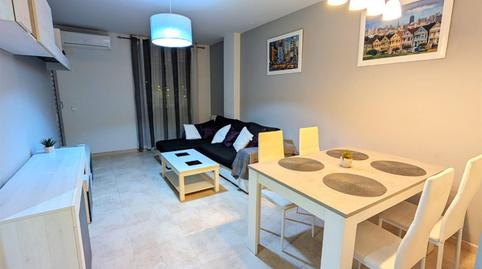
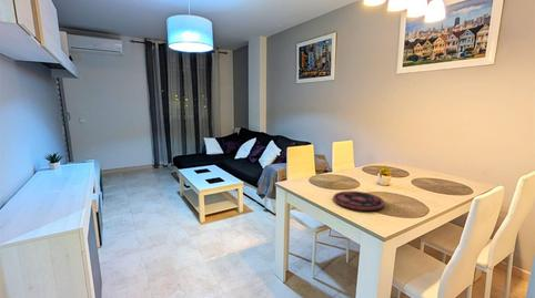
+ plate [332,191,386,212]
